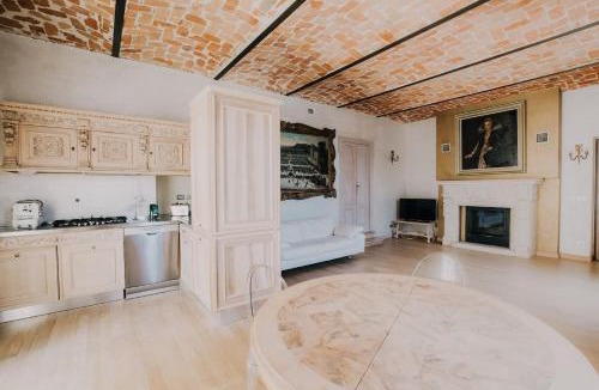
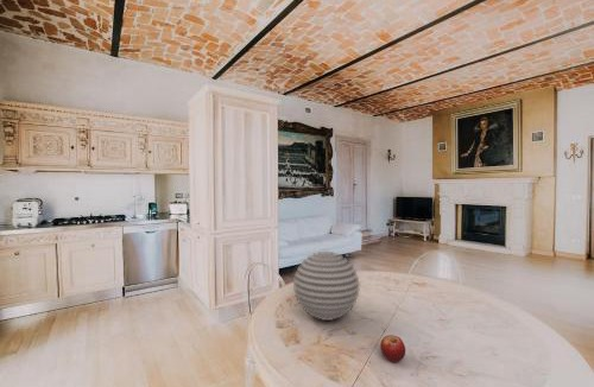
+ fruit [379,334,406,363]
+ decorative ball [292,250,360,322]
